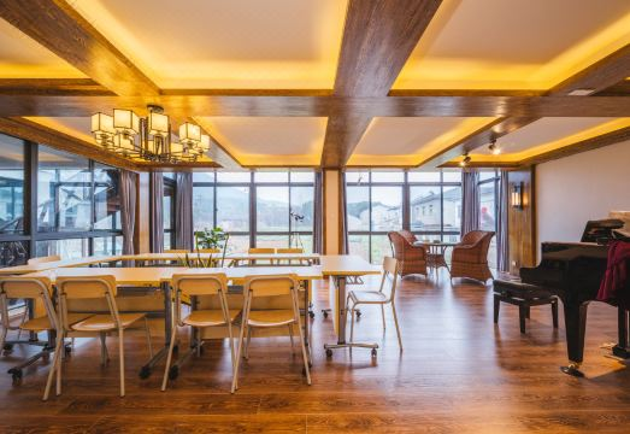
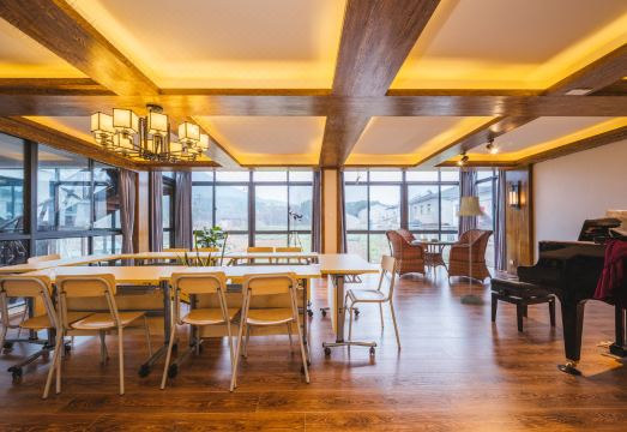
+ floor lamp [454,196,487,306]
